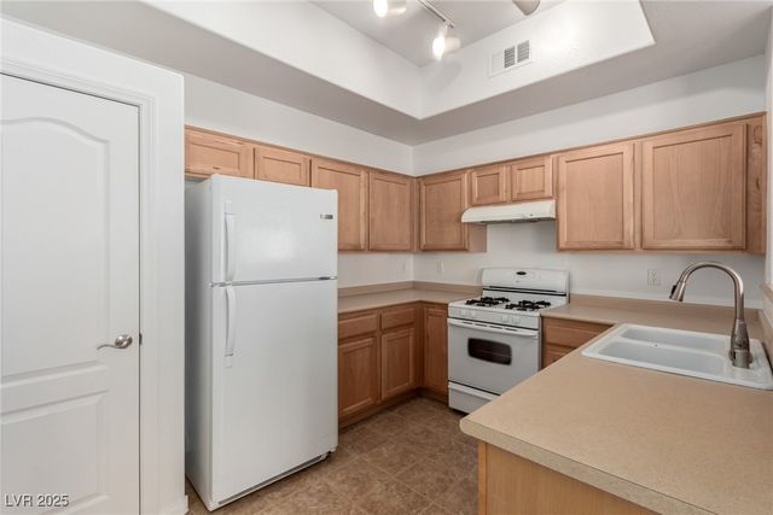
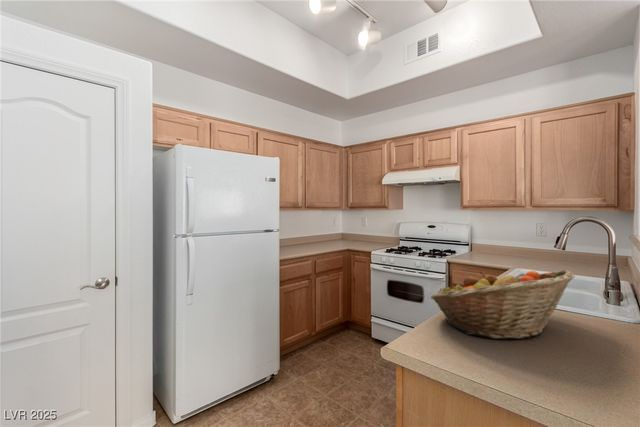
+ fruit basket [430,269,576,340]
